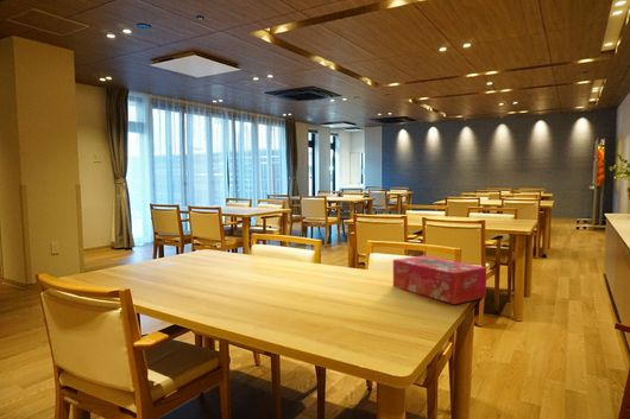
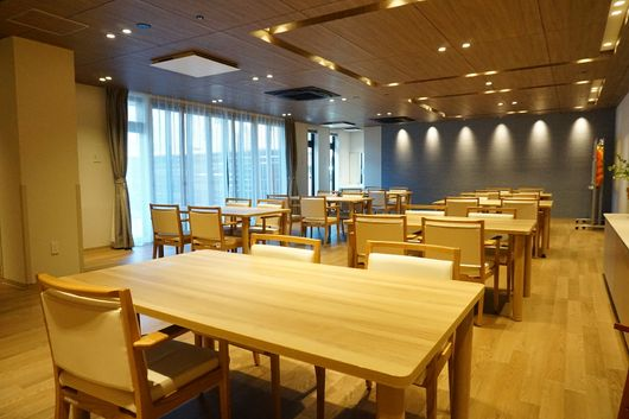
- tissue box [392,255,487,305]
